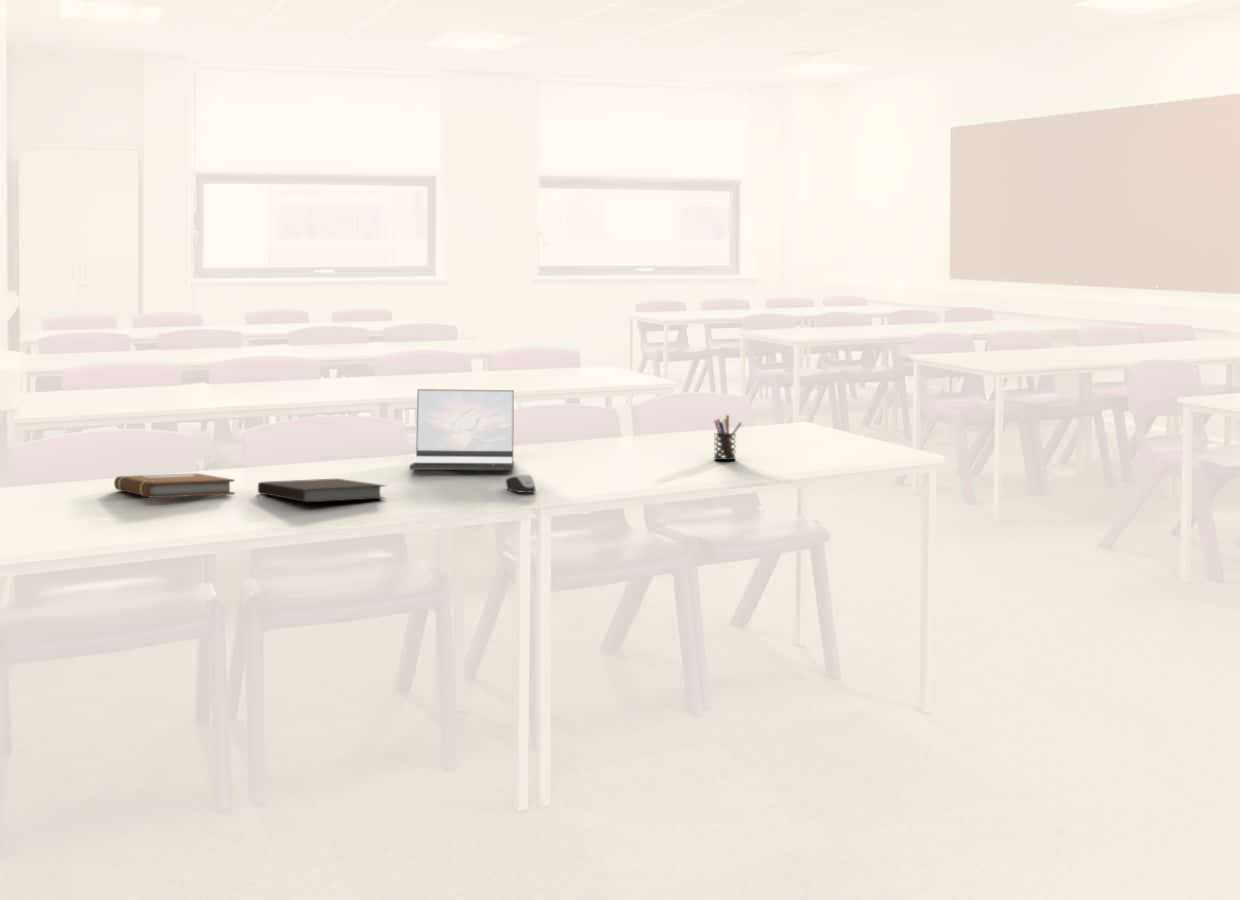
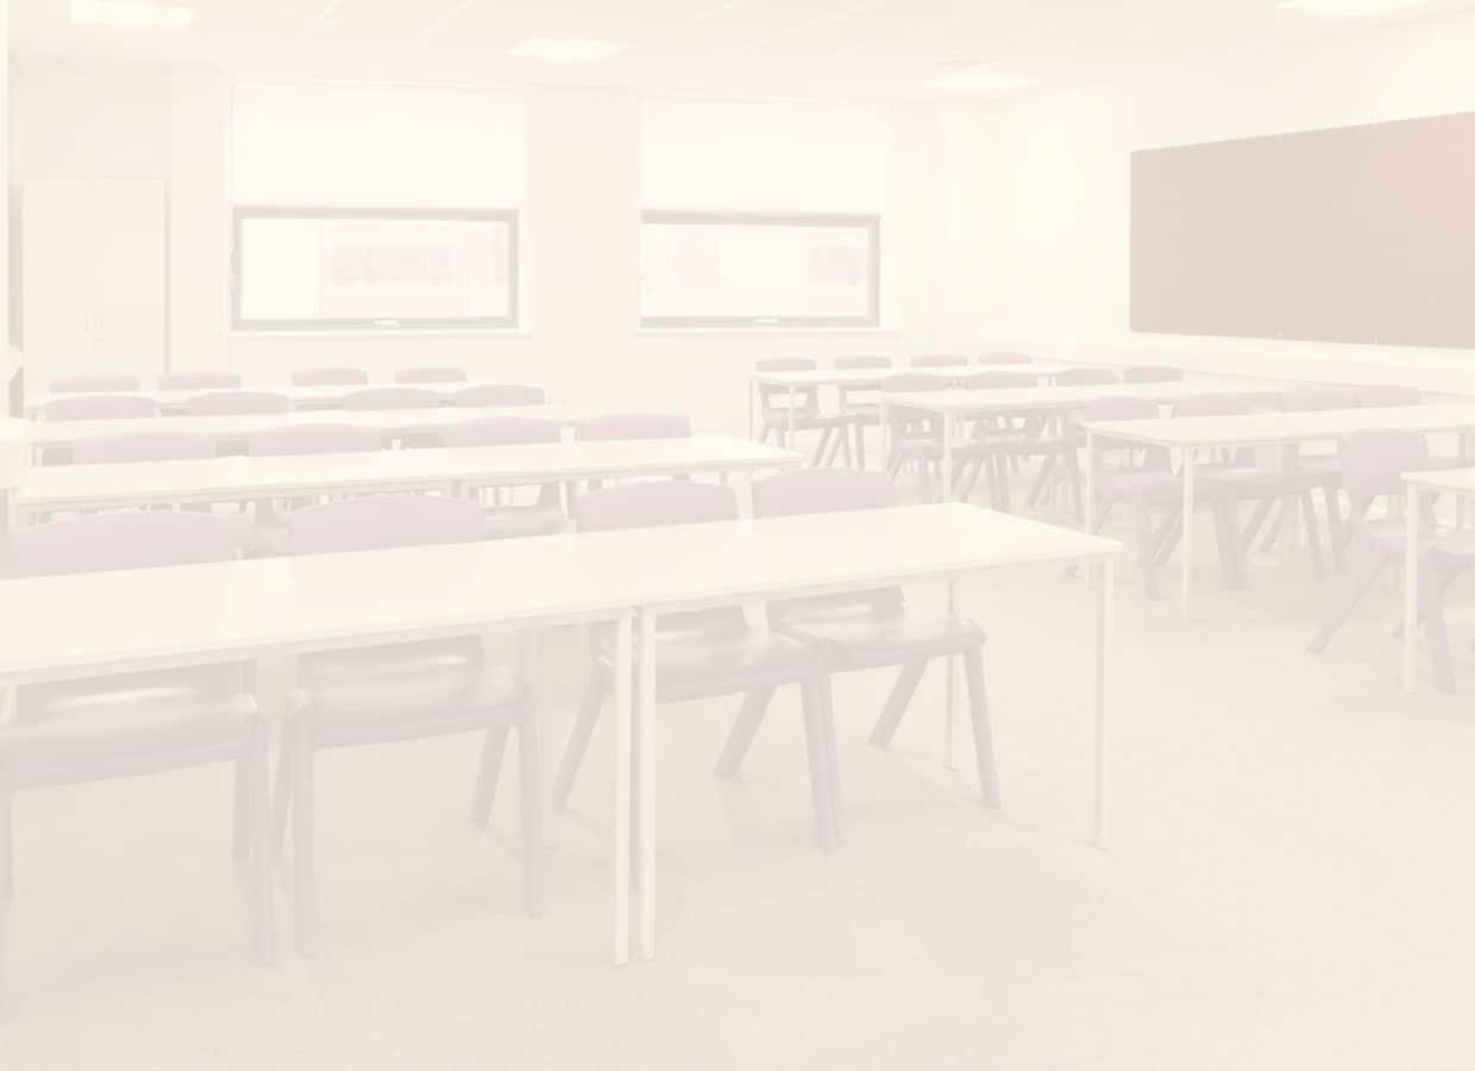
- notebook [257,478,387,503]
- notebook [113,472,235,499]
- laptop [409,388,515,471]
- computer mouse [505,474,536,494]
- pen holder [713,414,743,461]
